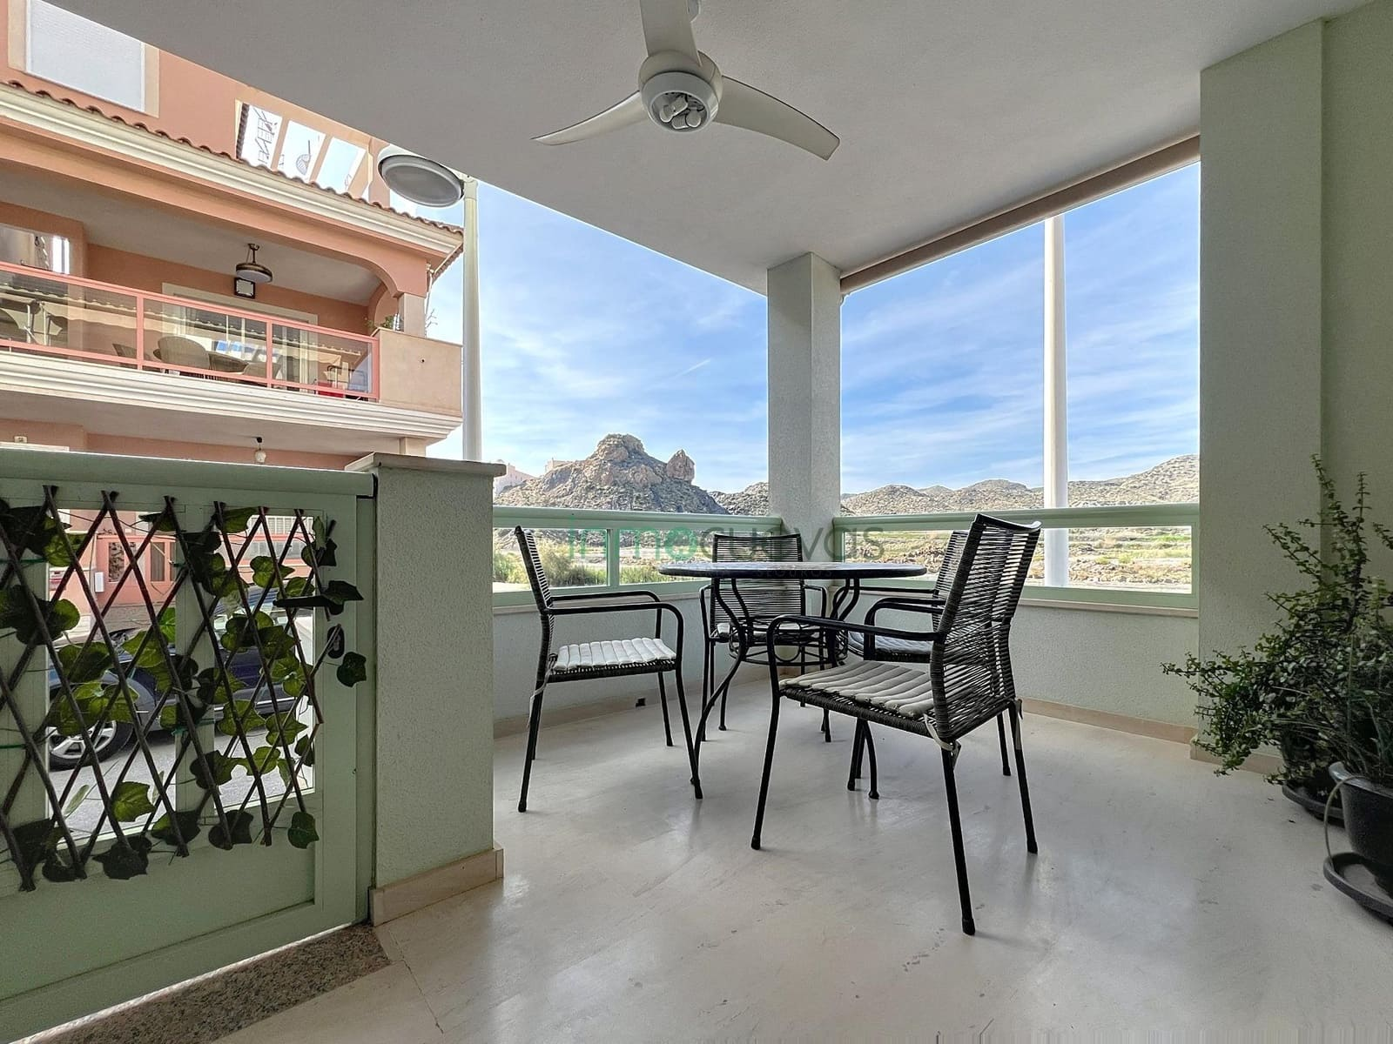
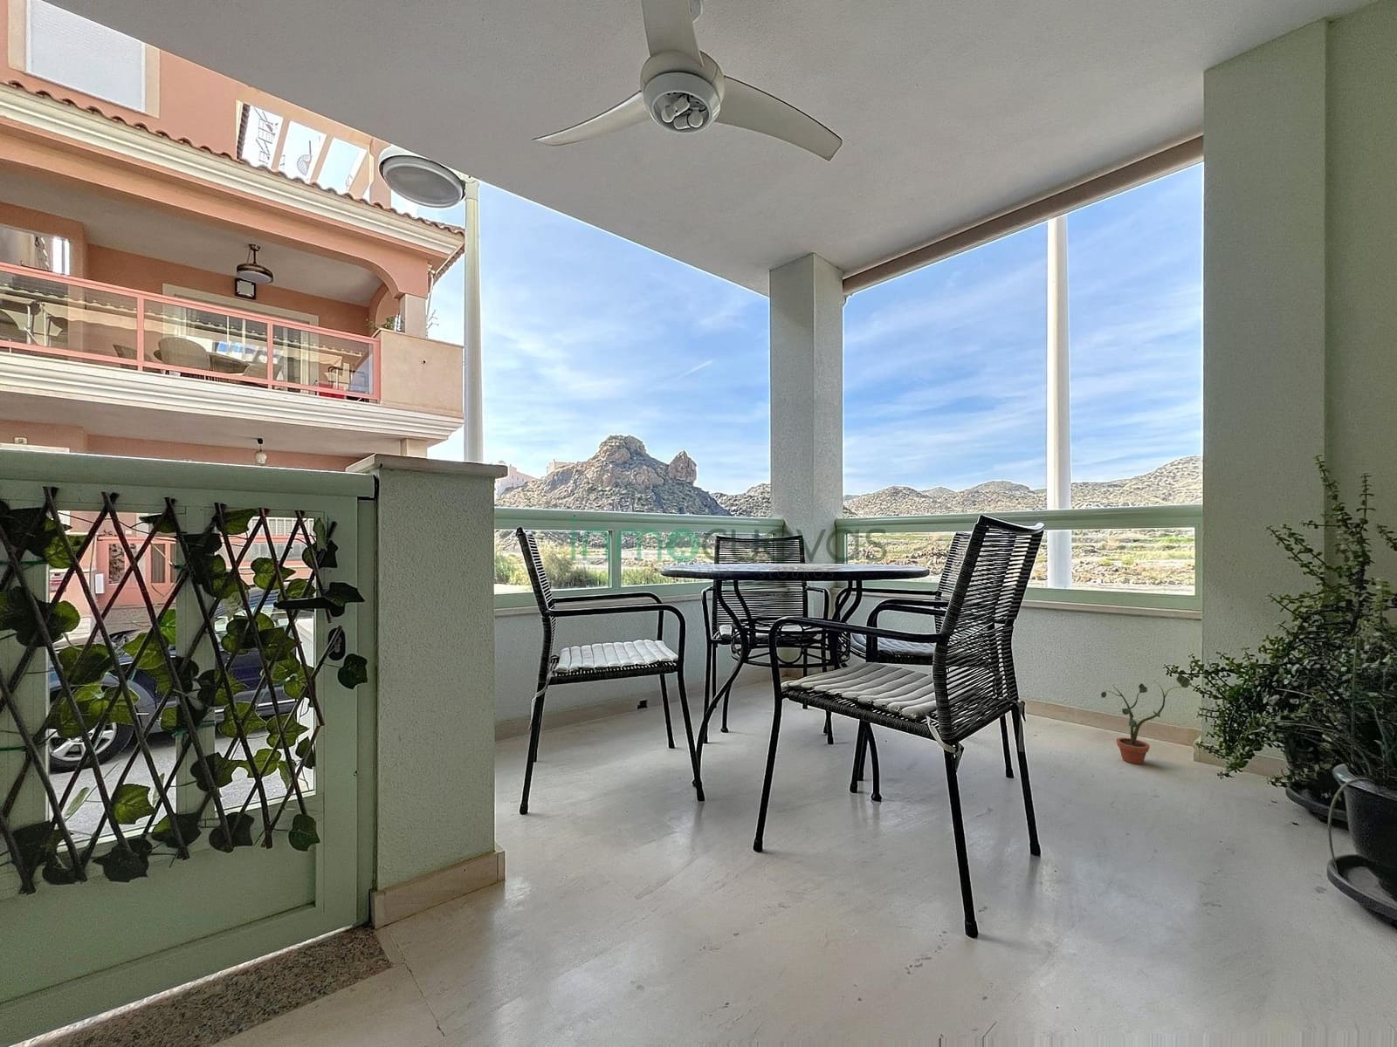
+ potted plant [1100,674,1191,765]
